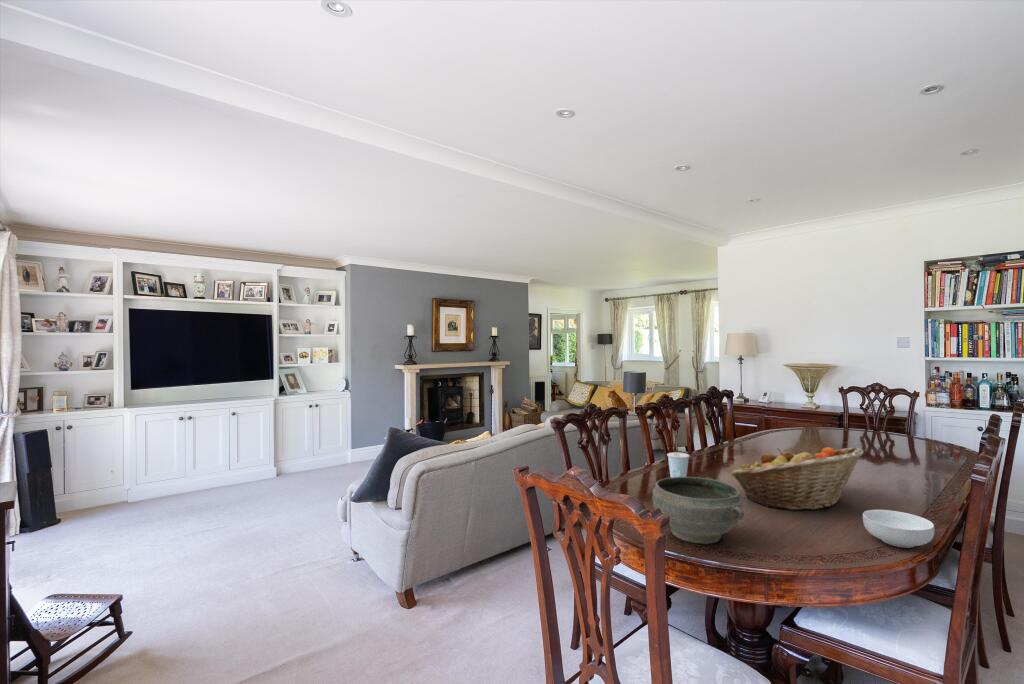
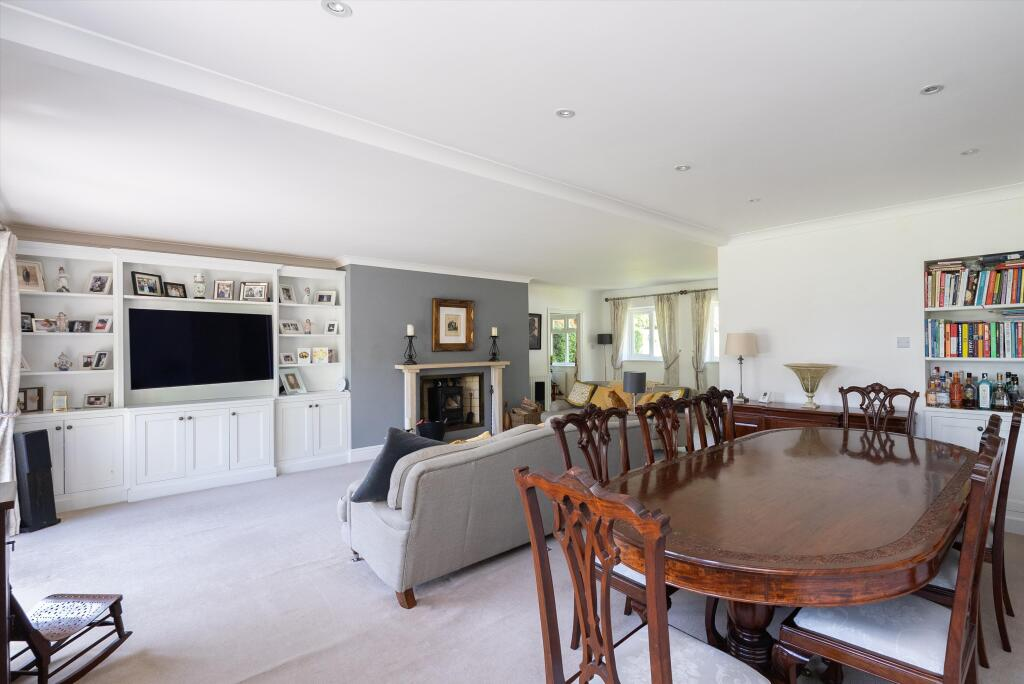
- cereal bowl [862,509,935,549]
- bowl [652,476,745,545]
- fruit basket [730,446,865,511]
- cup [666,451,690,477]
